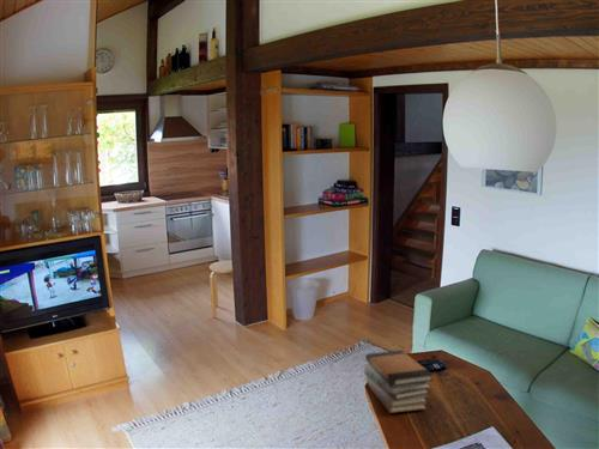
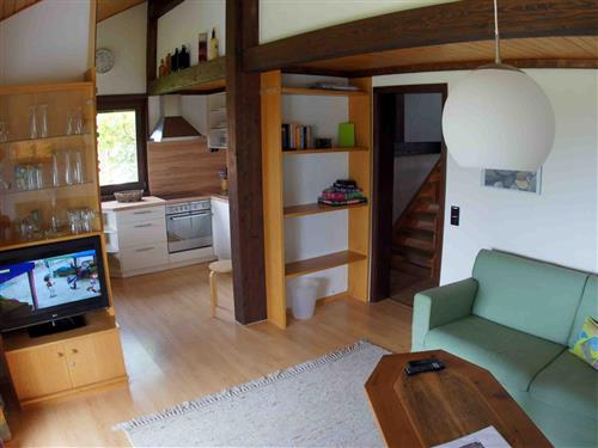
- book stack [363,348,435,414]
